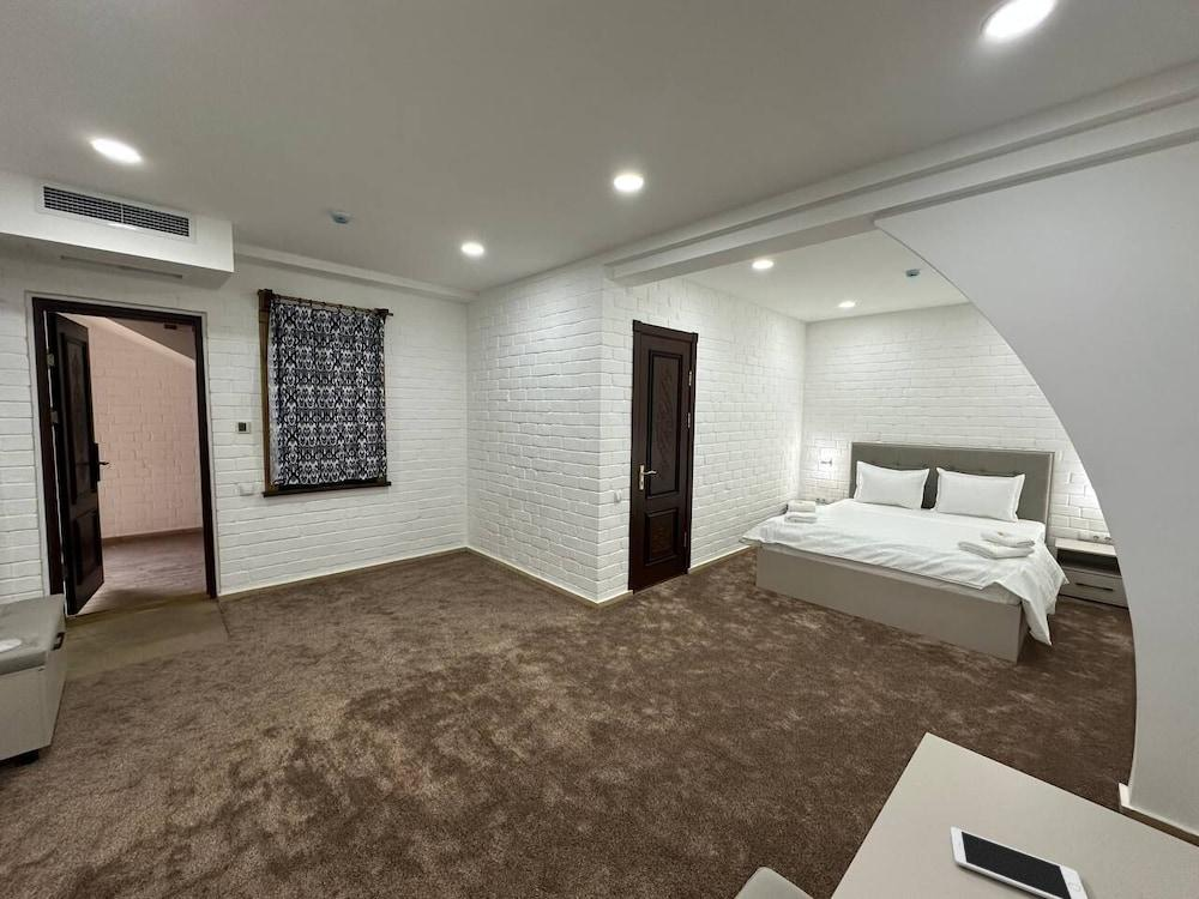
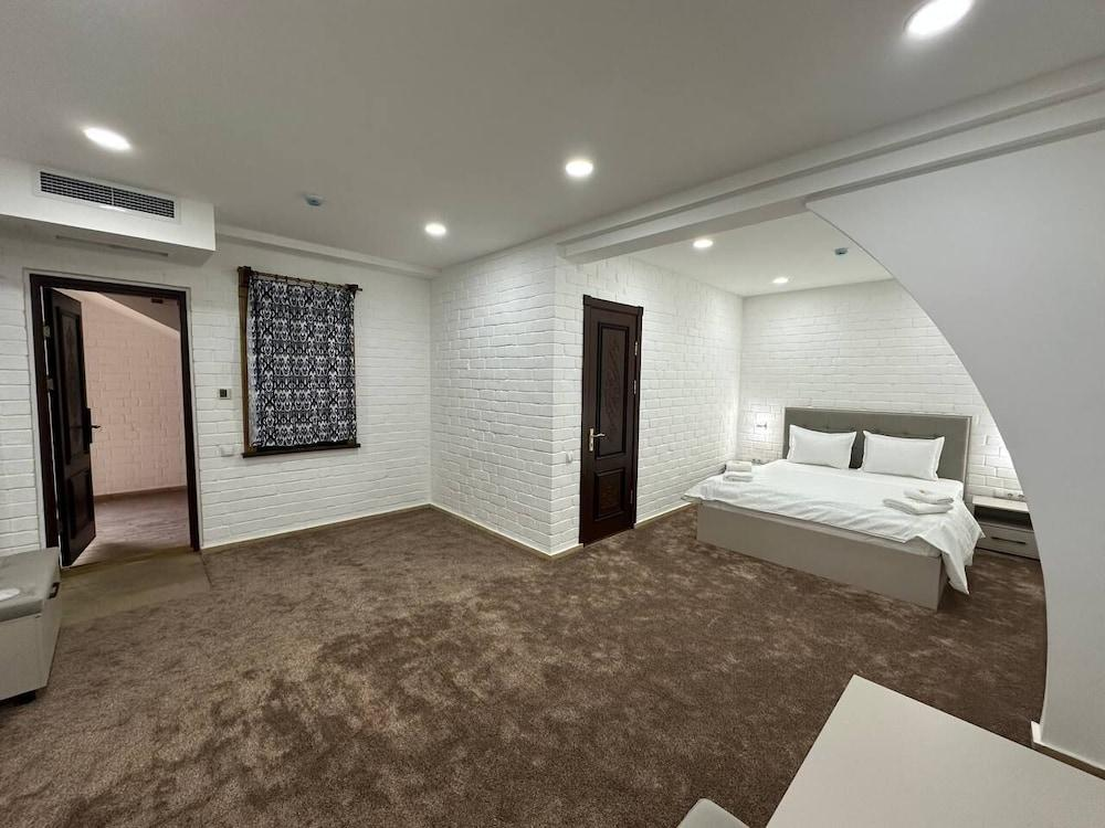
- cell phone [950,826,1089,899]
